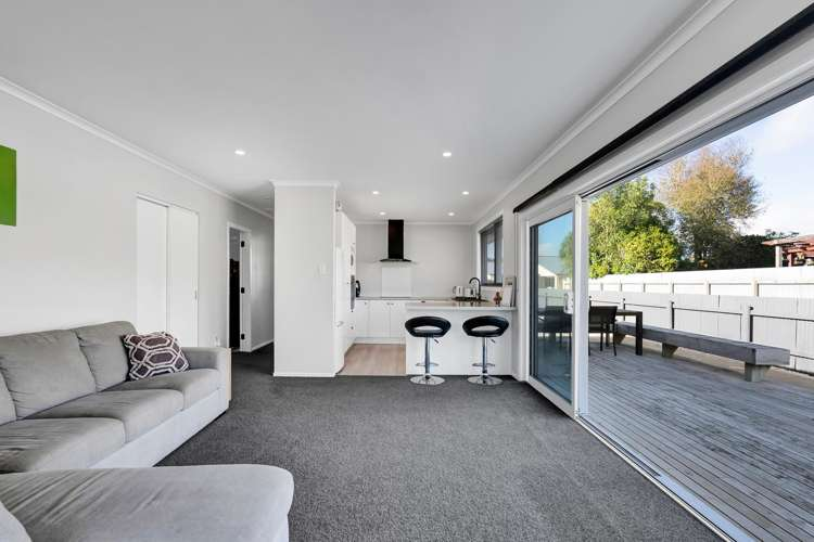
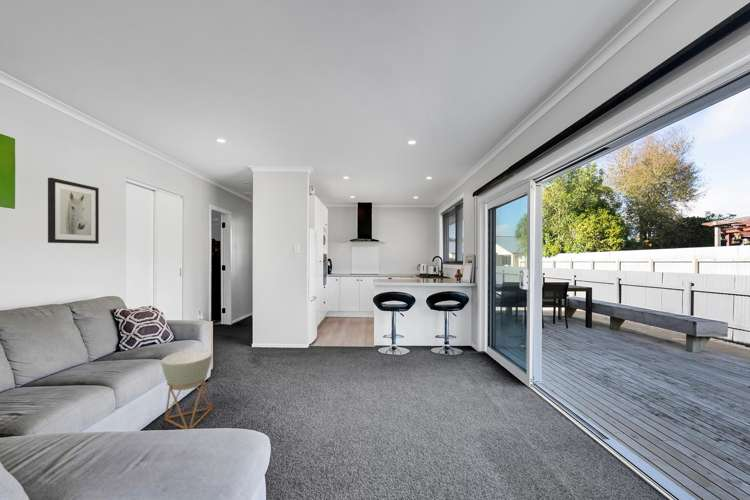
+ planter [160,349,213,430]
+ wall art [47,177,100,245]
